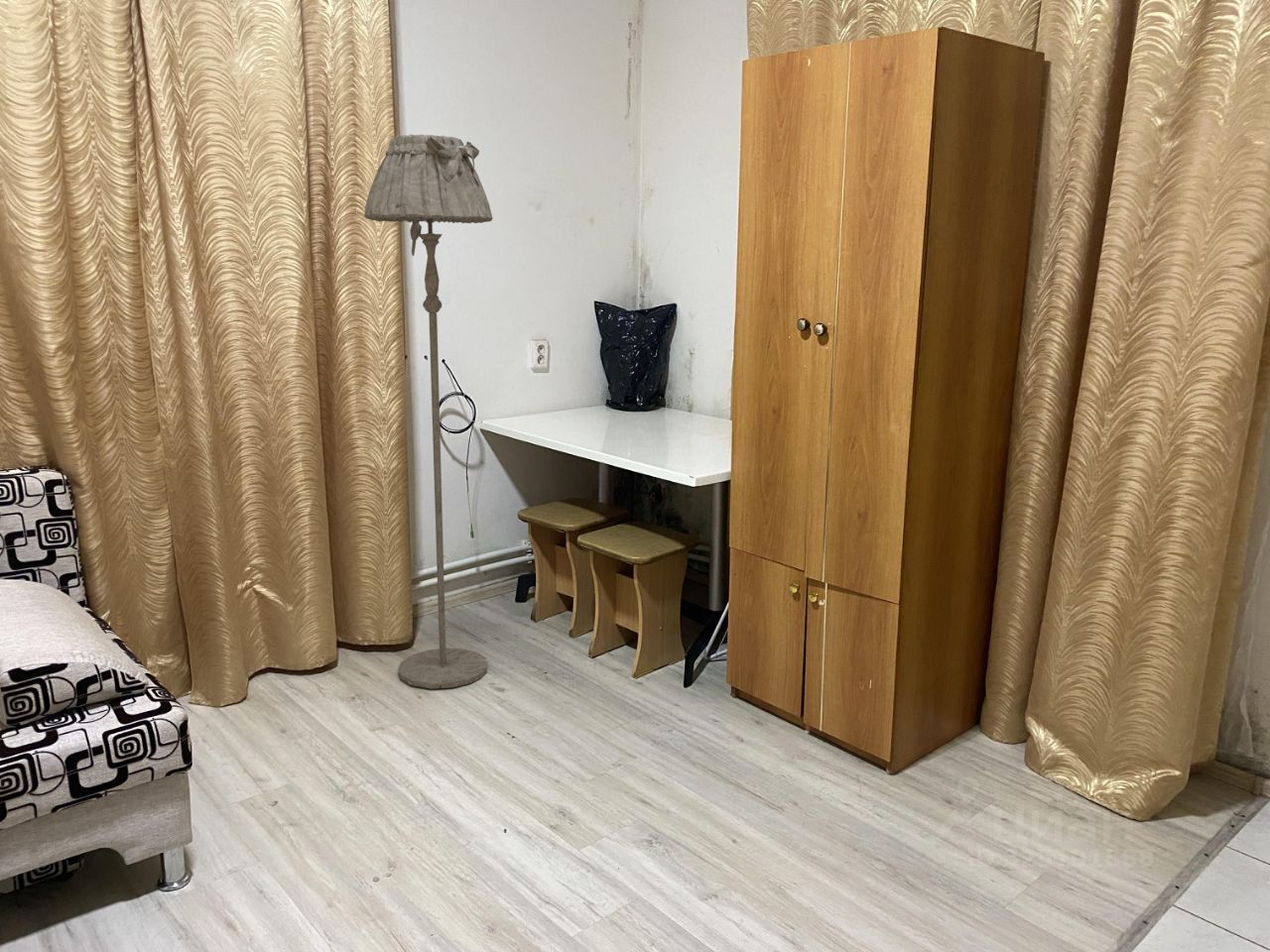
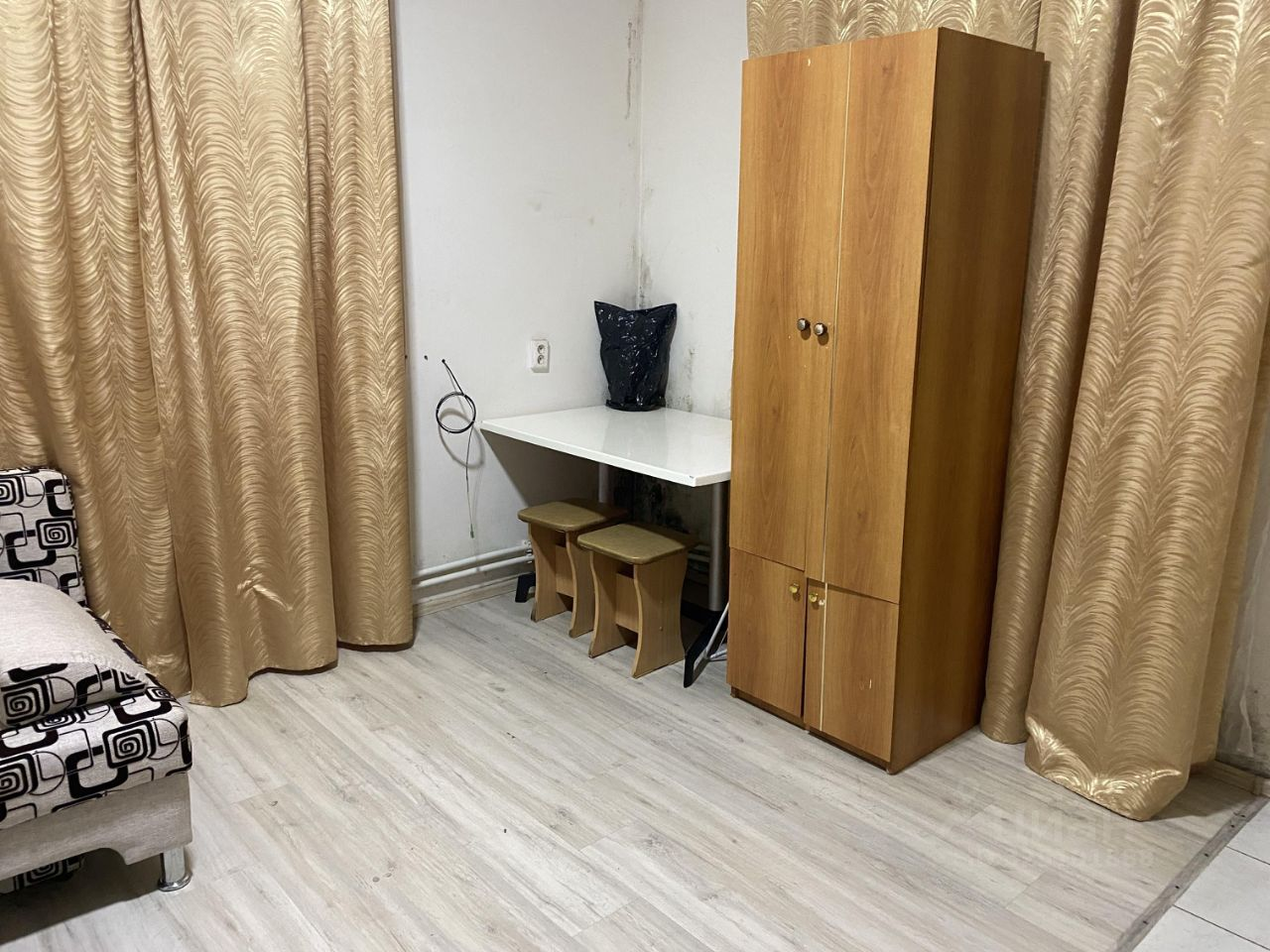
- floor lamp [363,134,494,690]
